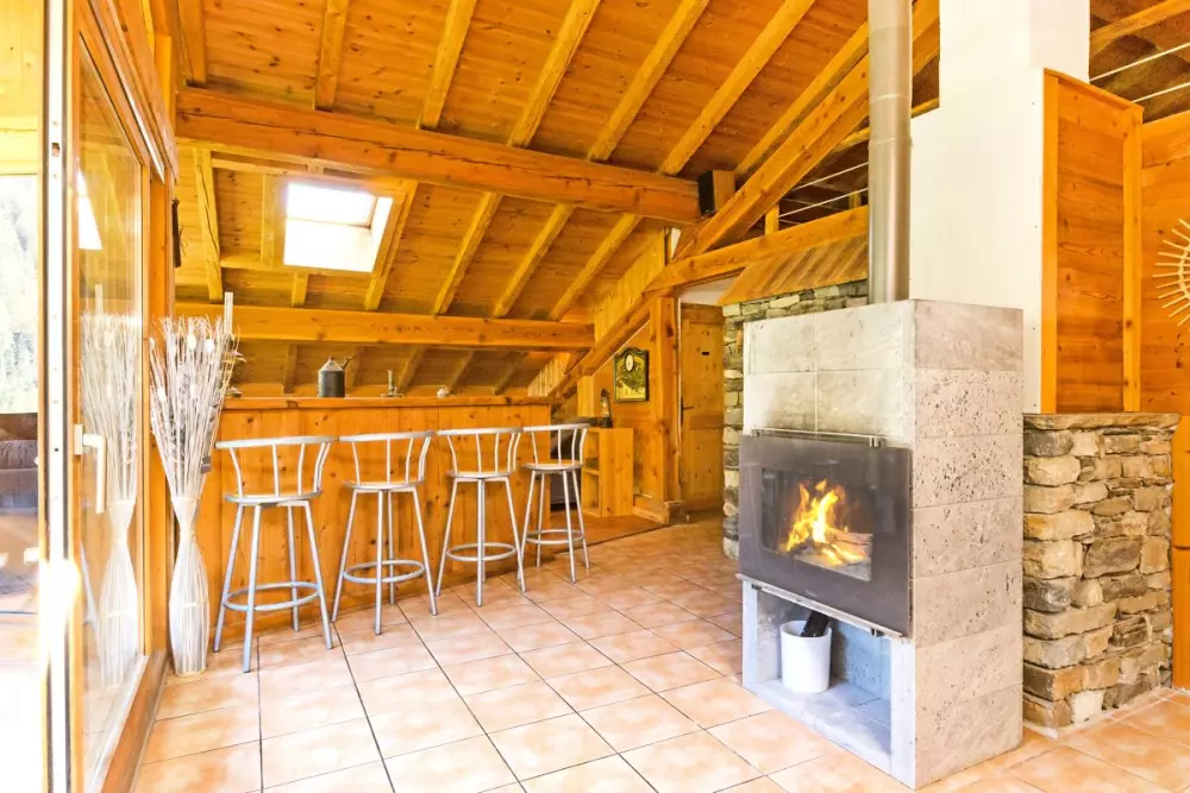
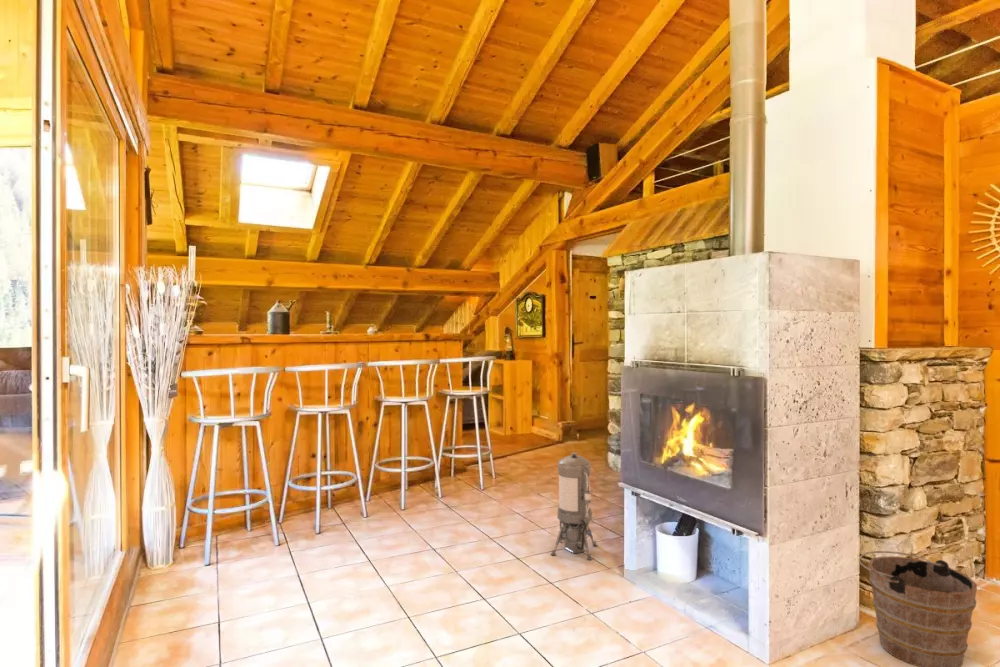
+ bucket [857,550,978,667]
+ samovar [550,451,598,561]
